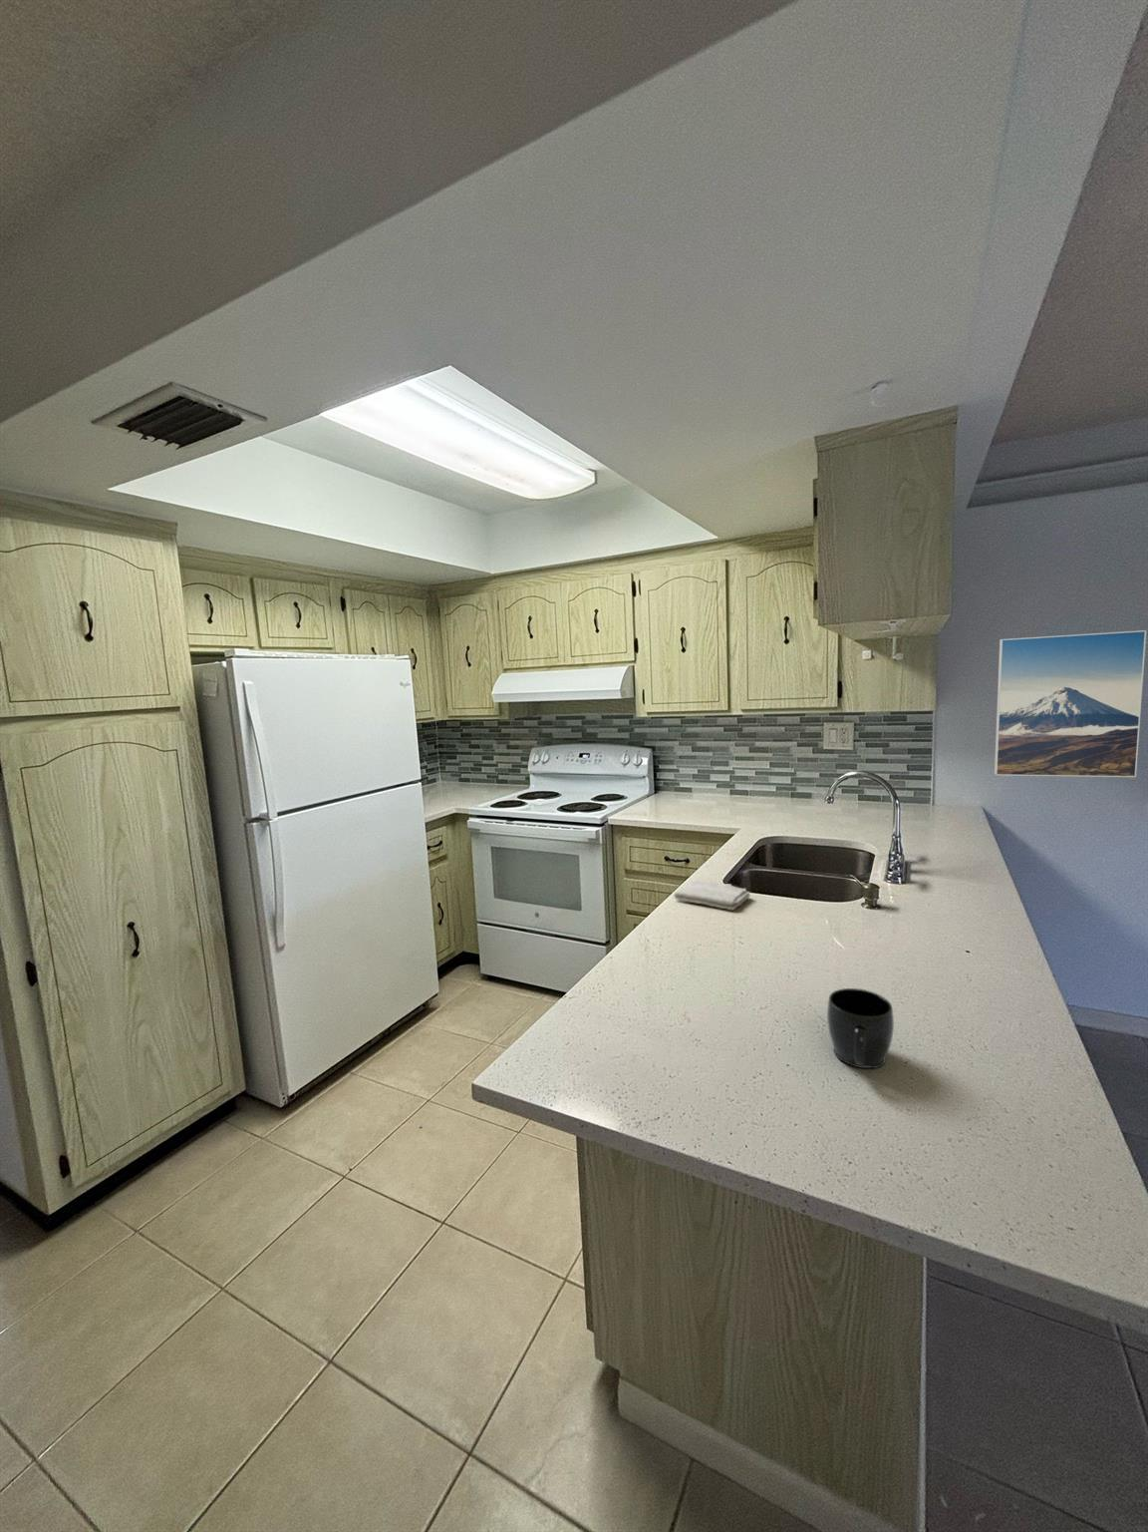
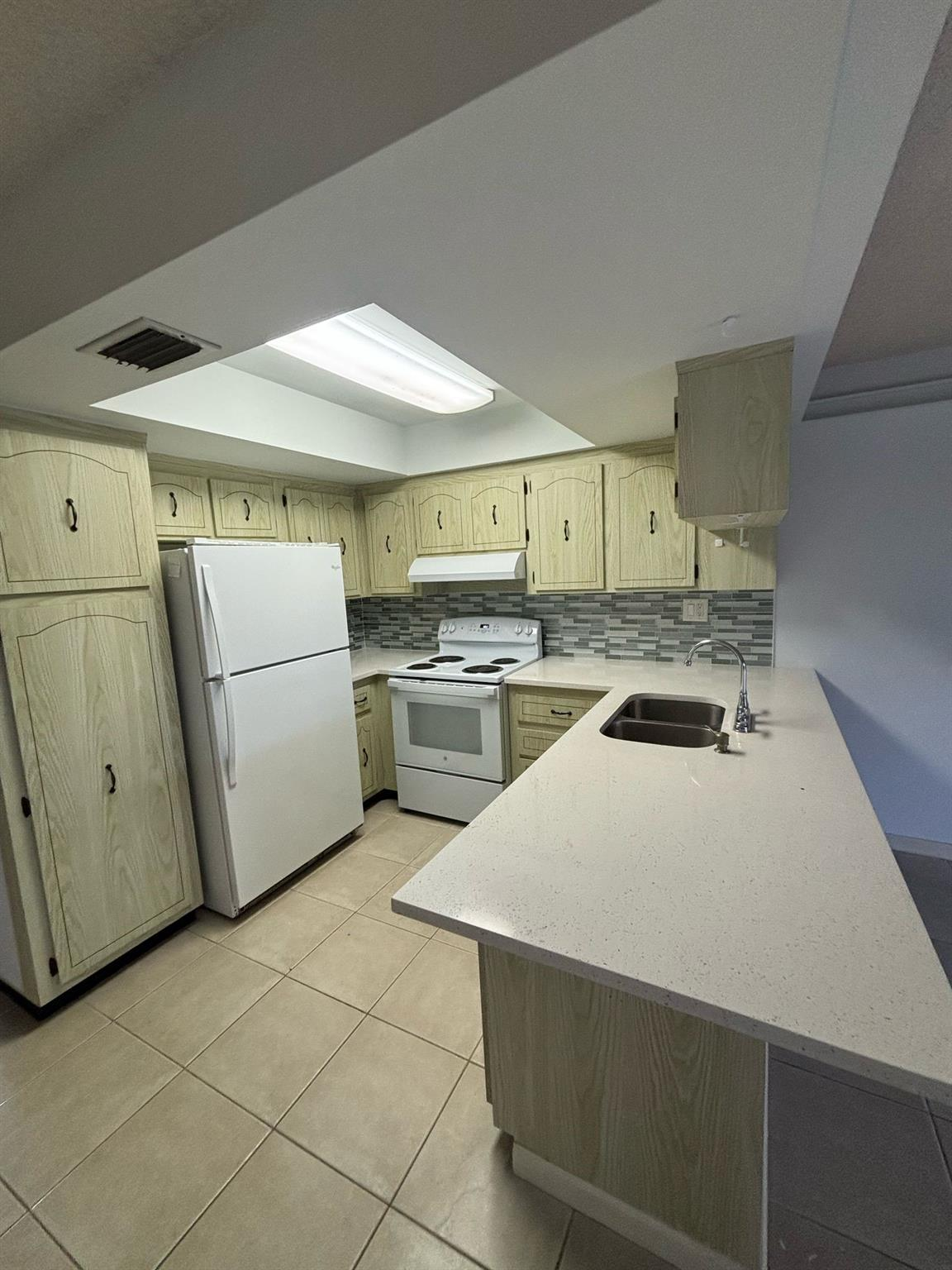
- mug [826,988,895,1069]
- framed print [994,630,1147,778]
- washcloth [673,878,751,912]
